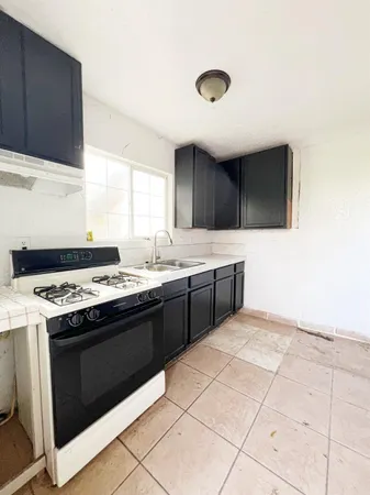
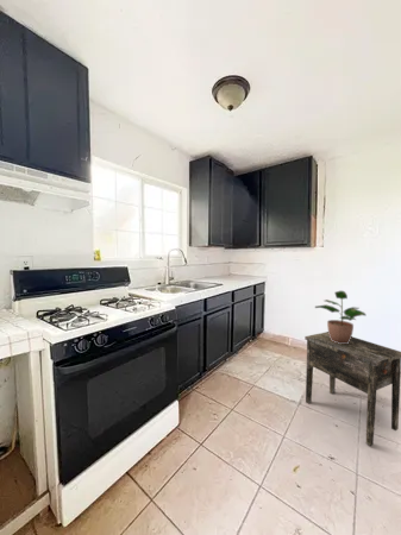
+ side table [303,331,401,447]
+ potted plant [314,290,366,344]
